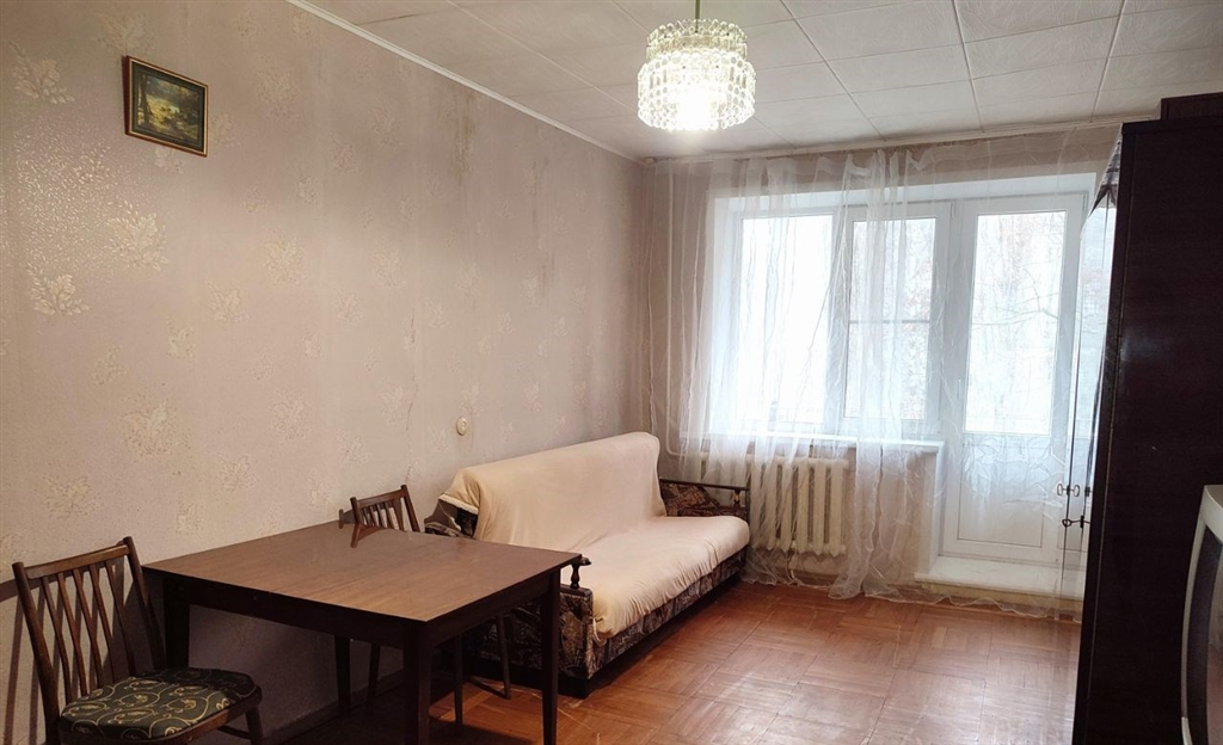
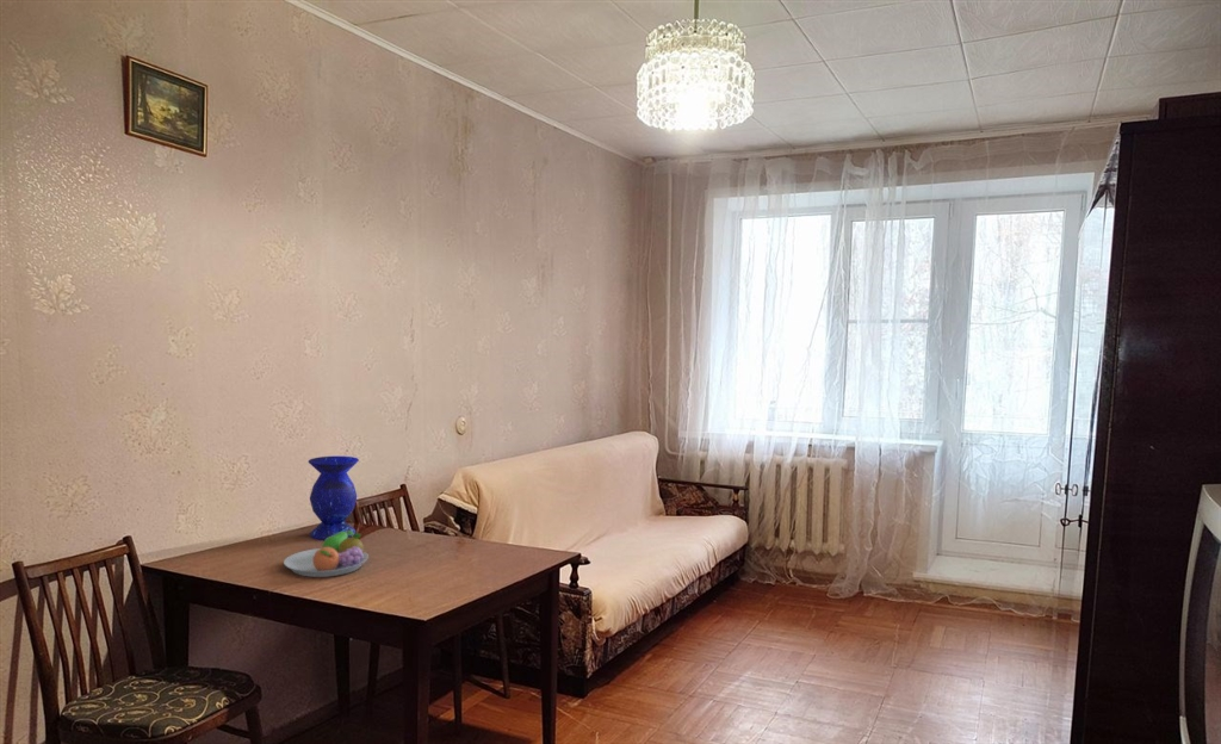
+ fruit bowl [283,531,370,578]
+ vase [308,455,360,541]
